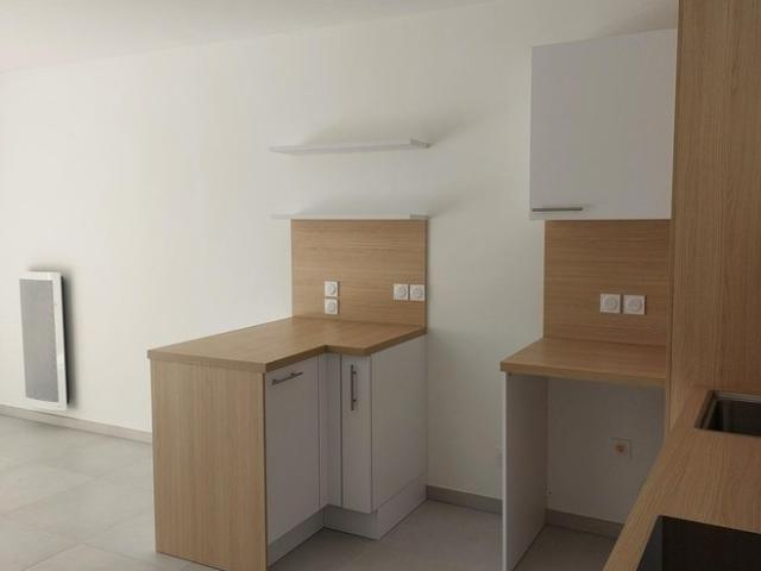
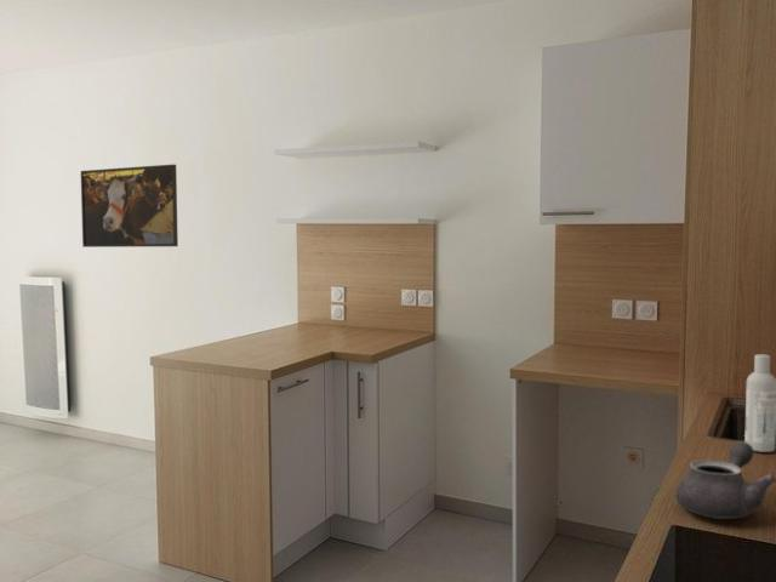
+ teapot [674,440,776,520]
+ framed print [80,164,179,249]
+ bottle [743,353,776,453]
